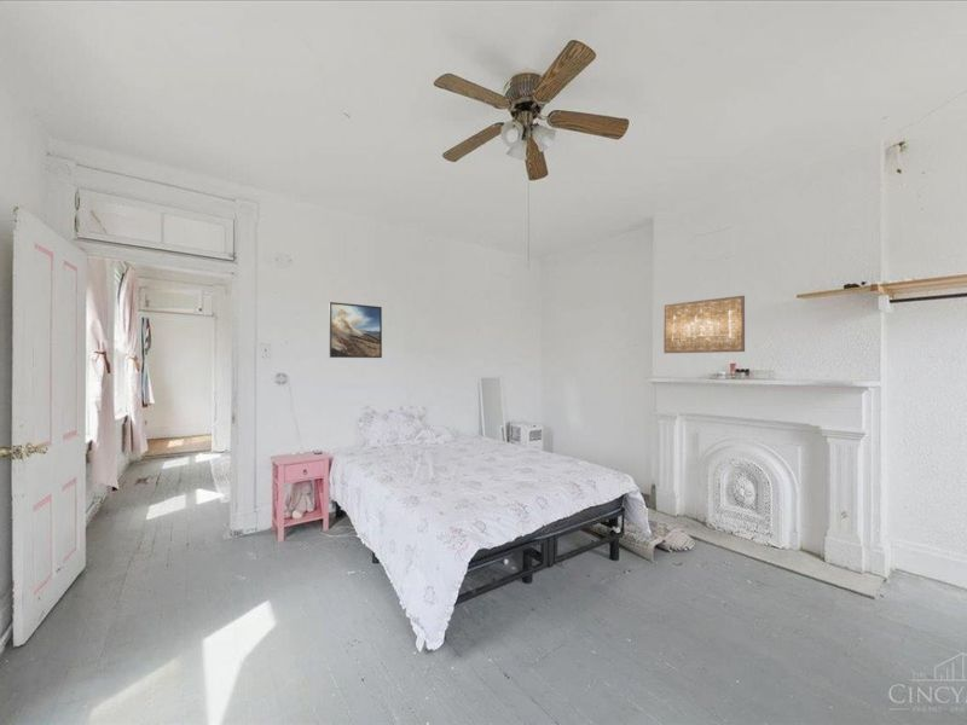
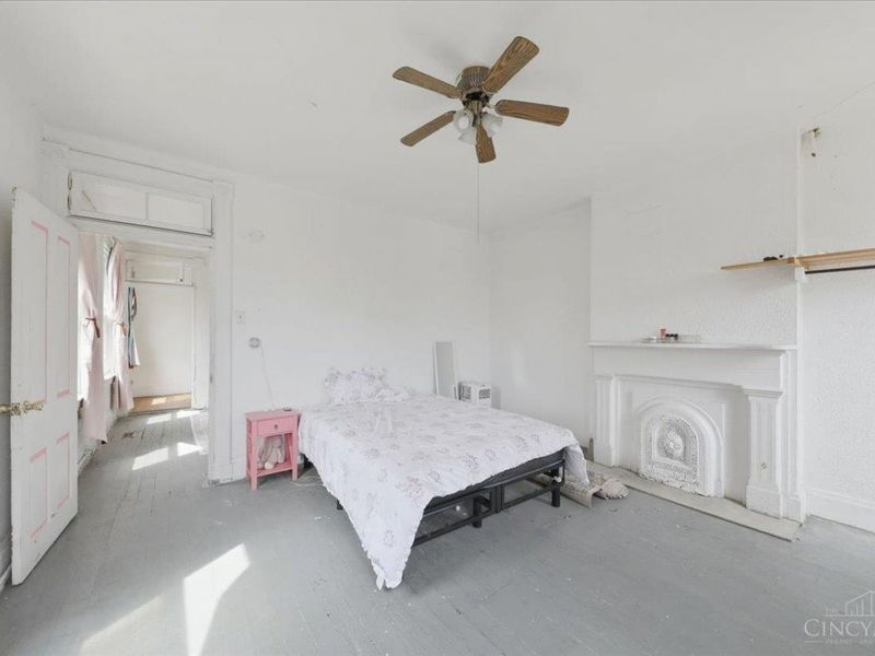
- wall art [662,295,746,354]
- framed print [328,301,383,359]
